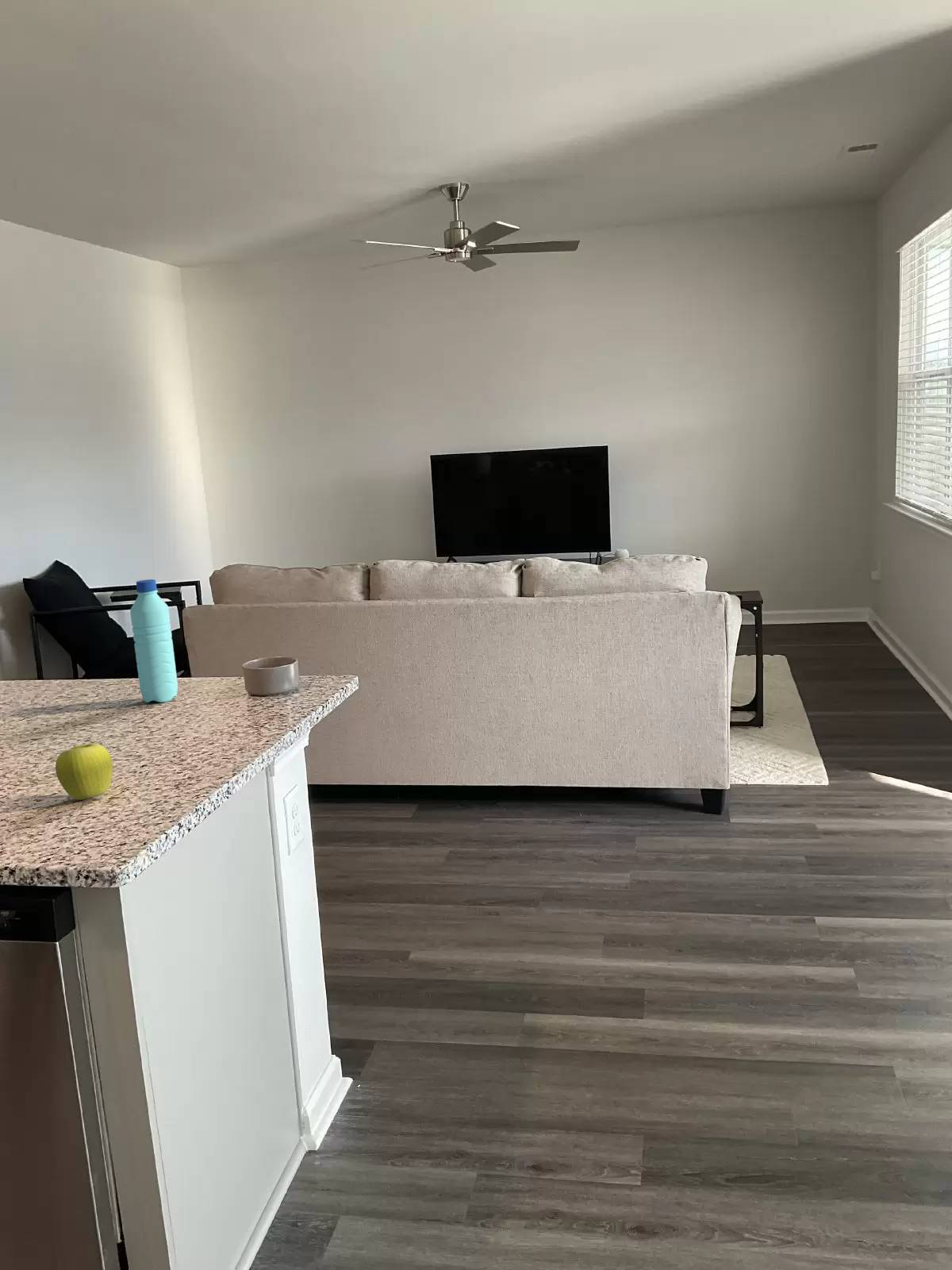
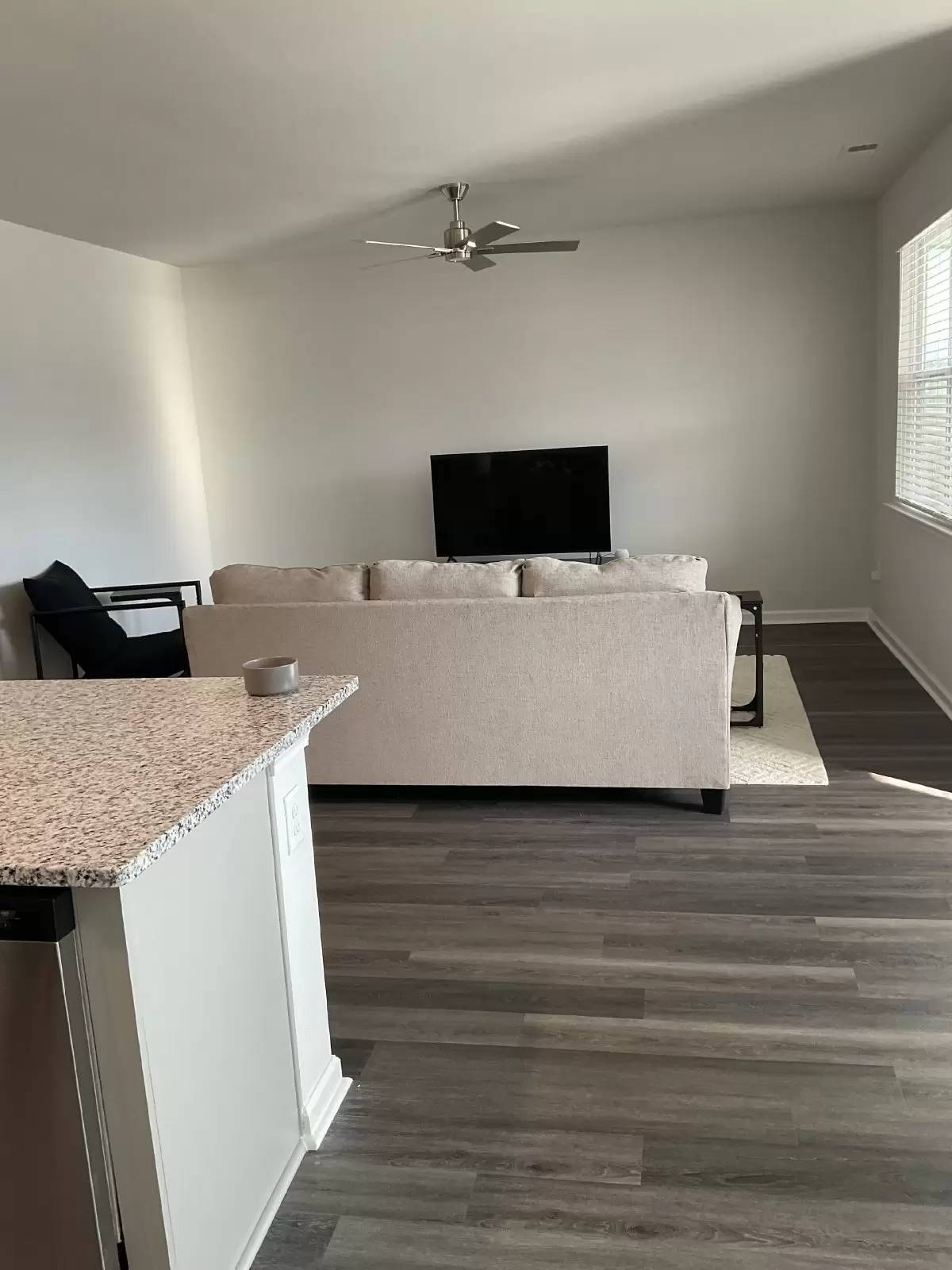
- fruit [55,743,113,801]
- water bottle [129,579,178,703]
